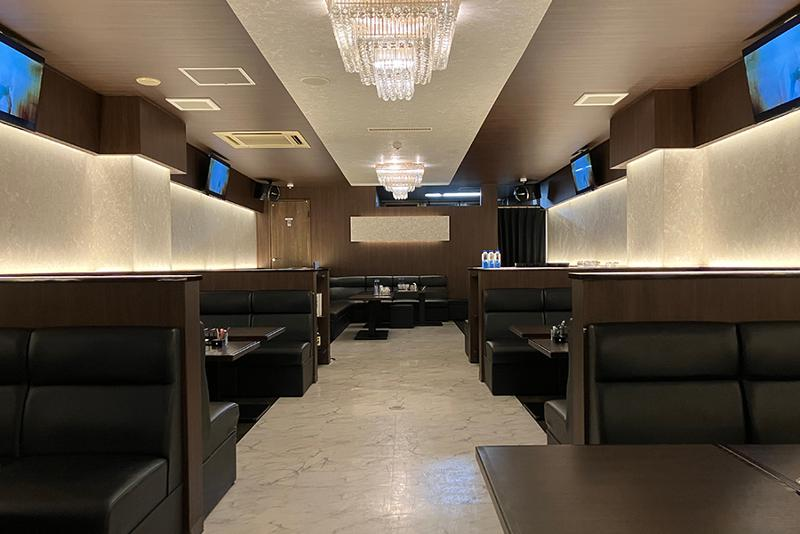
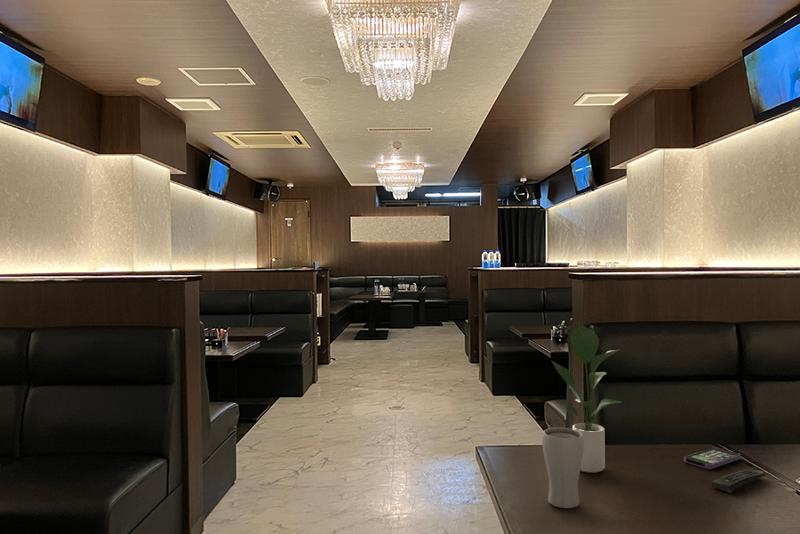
+ potted plant [550,324,622,474]
+ smartphone [683,446,741,470]
+ remote control [711,468,766,494]
+ drinking glass [541,427,584,509]
